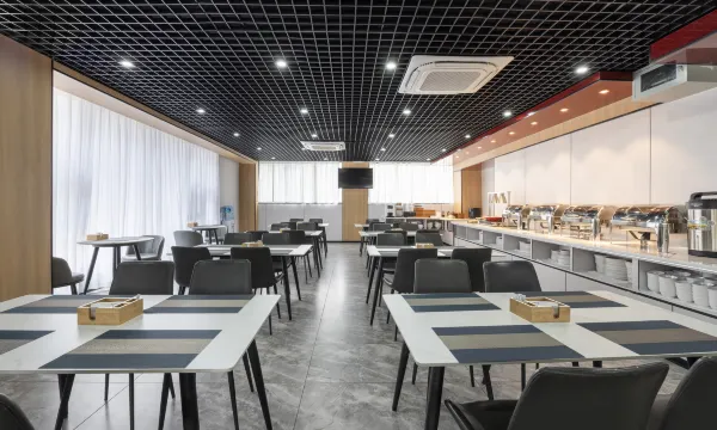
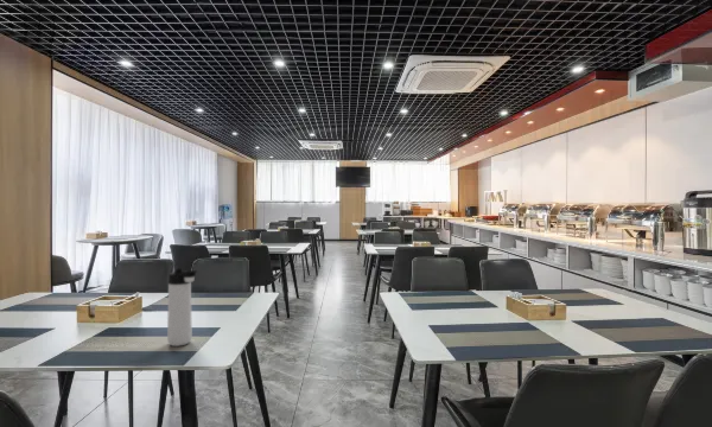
+ thermos bottle [166,268,198,348]
